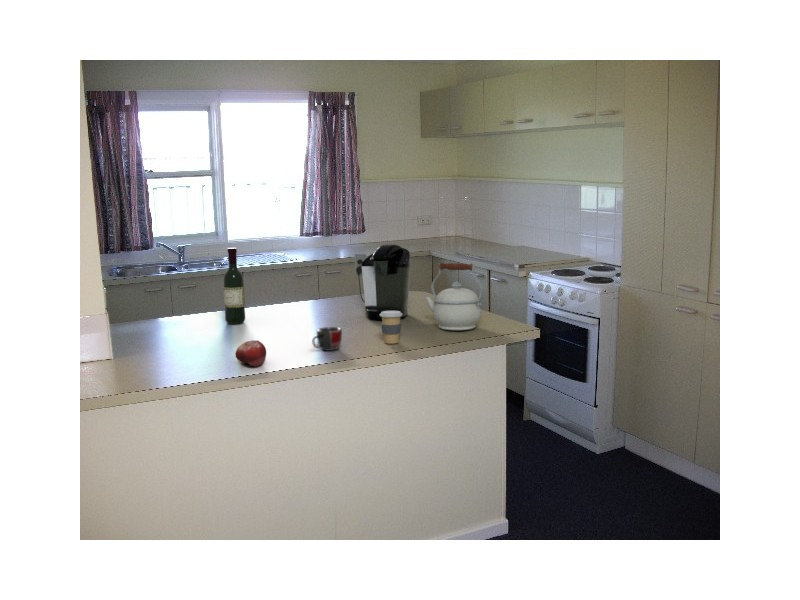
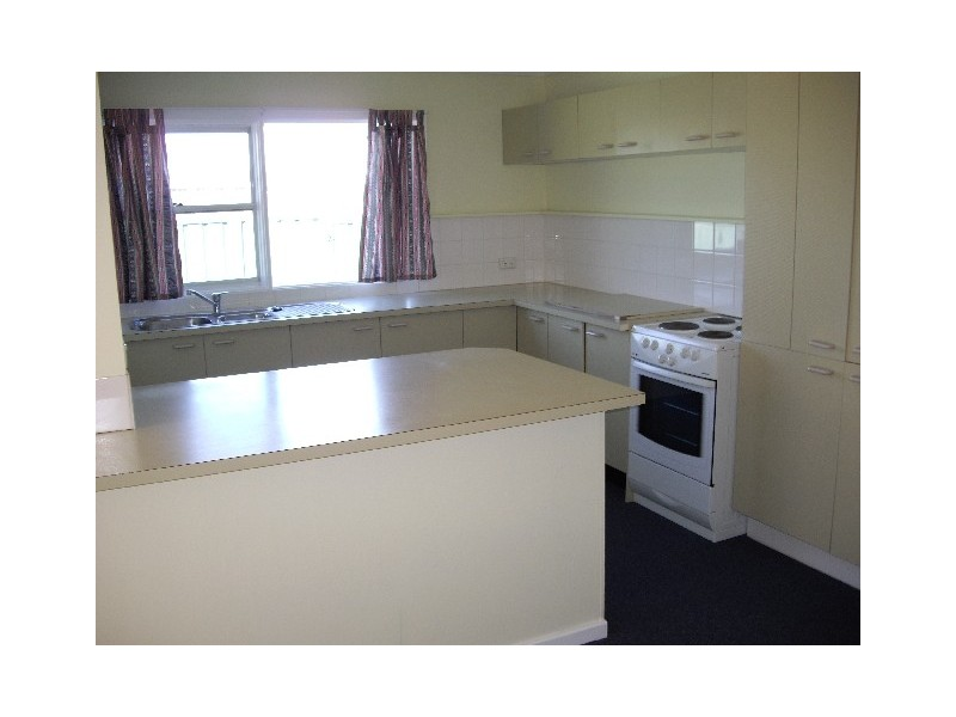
- kettle [424,262,484,331]
- wine bottle [223,247,246,325]
- fruit [234,339,267,368]
- coffee maker [354,243,412,319]
- coffee cup [380,311,402,345]
- mug [311,326,343,352]
